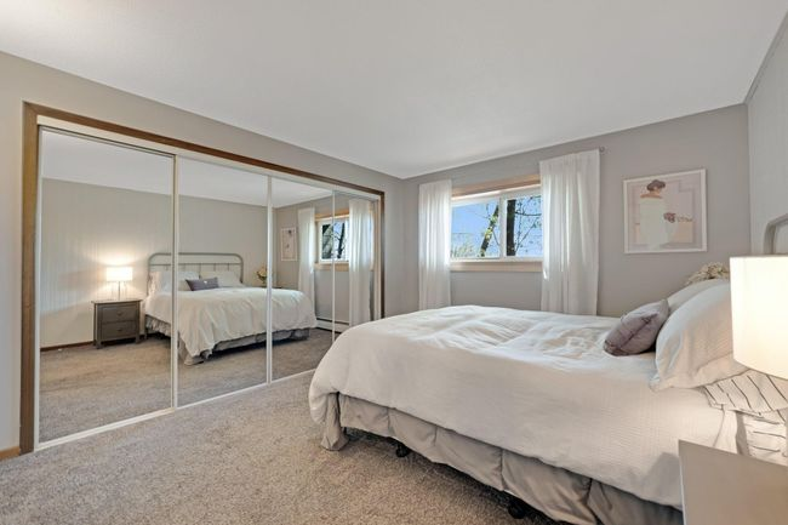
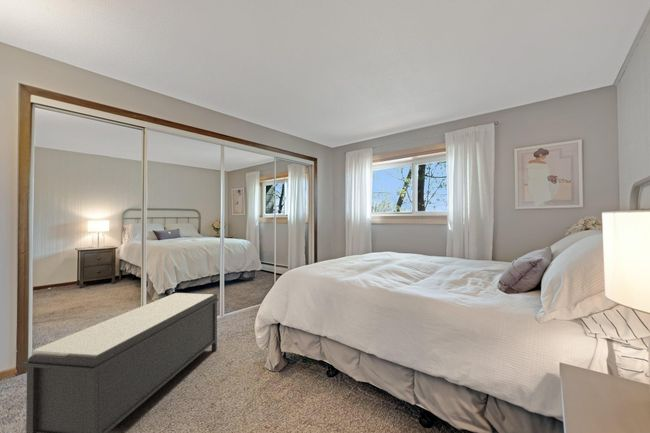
+ bench [22,292,220,433]
